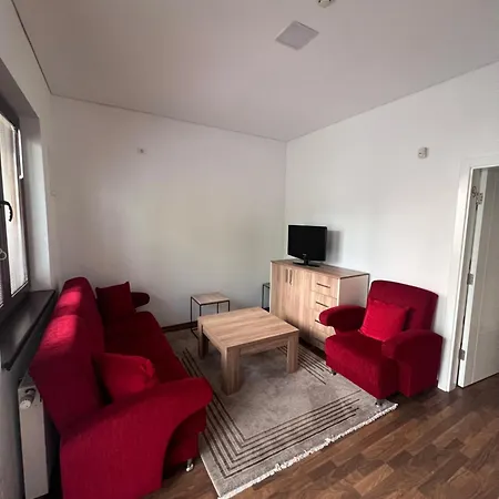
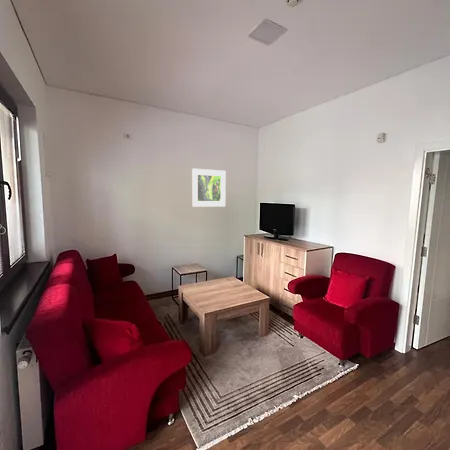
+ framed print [191,167,227,208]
